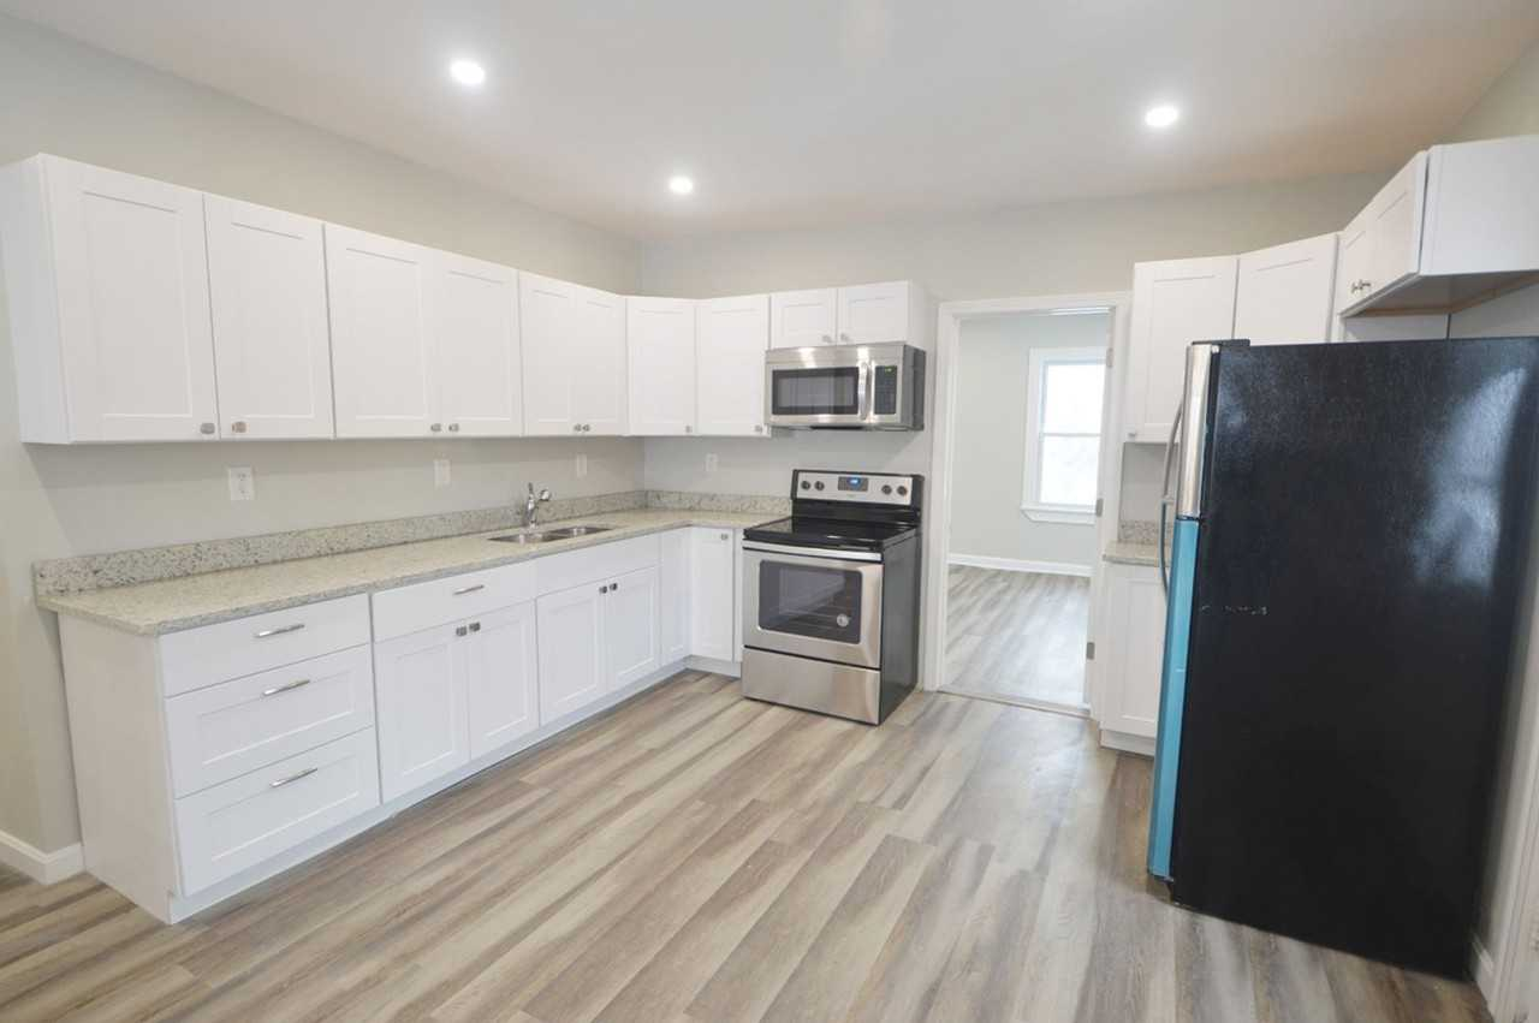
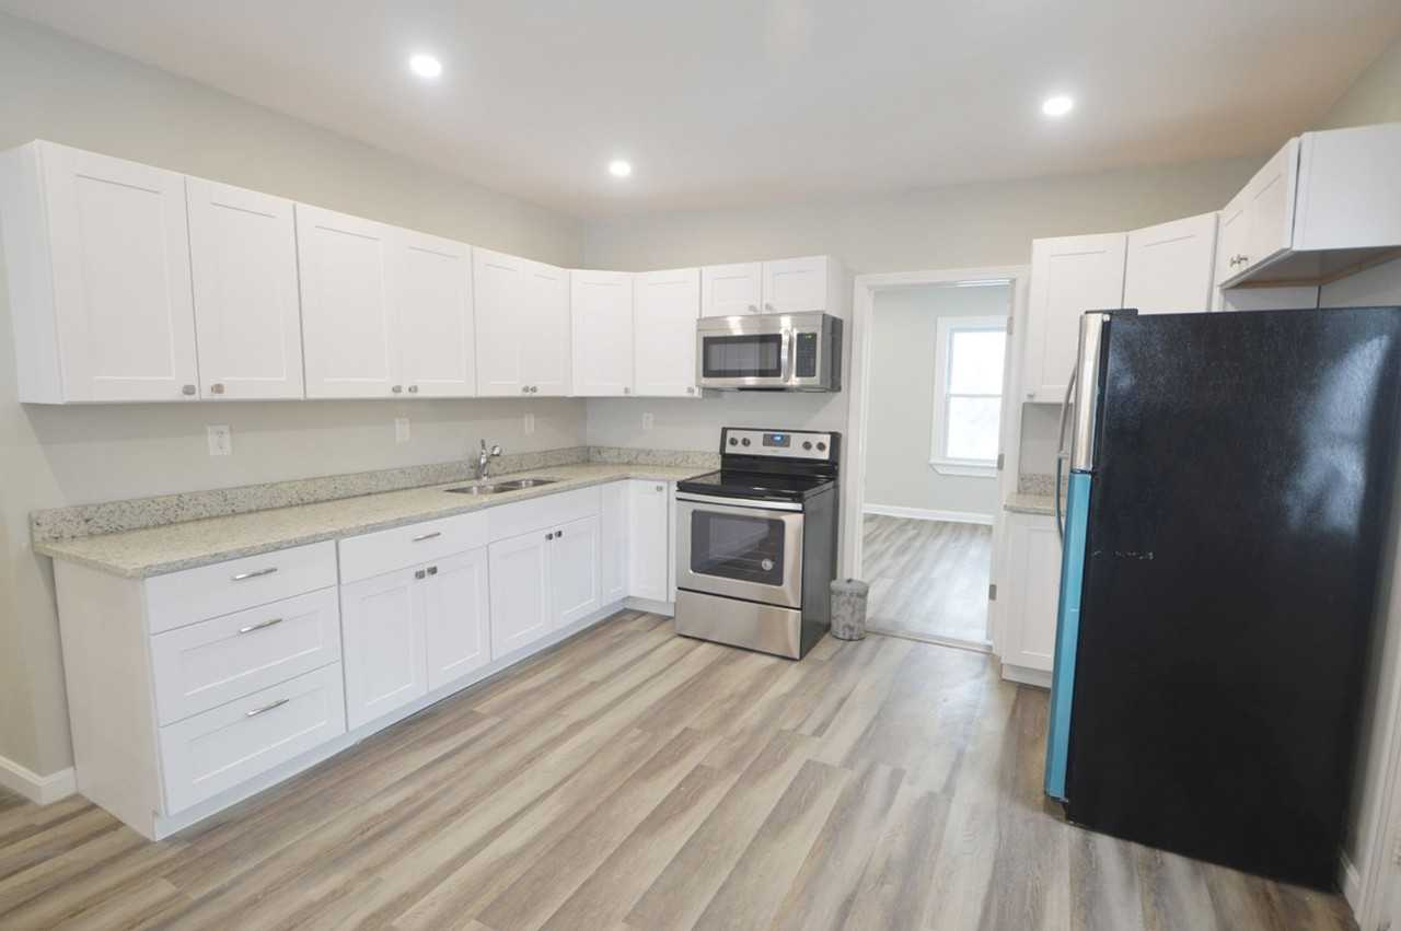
+ trash can [829,578,870,641]
